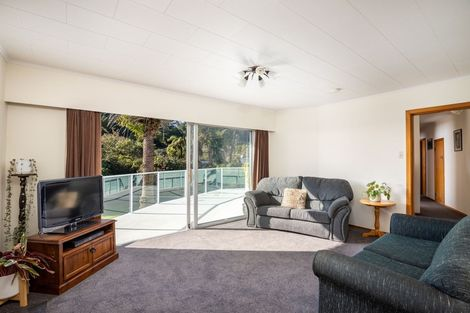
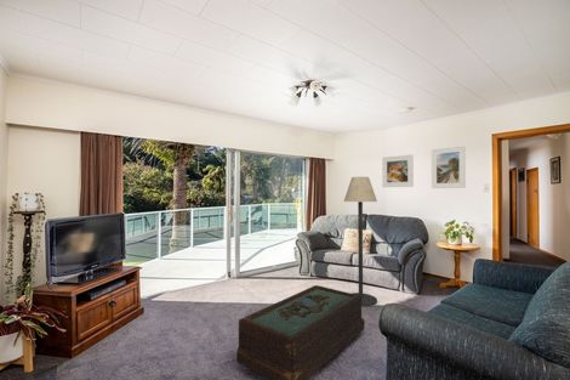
+ floor lamp [343,176,378,307]
+ coffee table [235,284,365,380]
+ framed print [431,144,467,189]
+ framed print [381,153,415,188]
